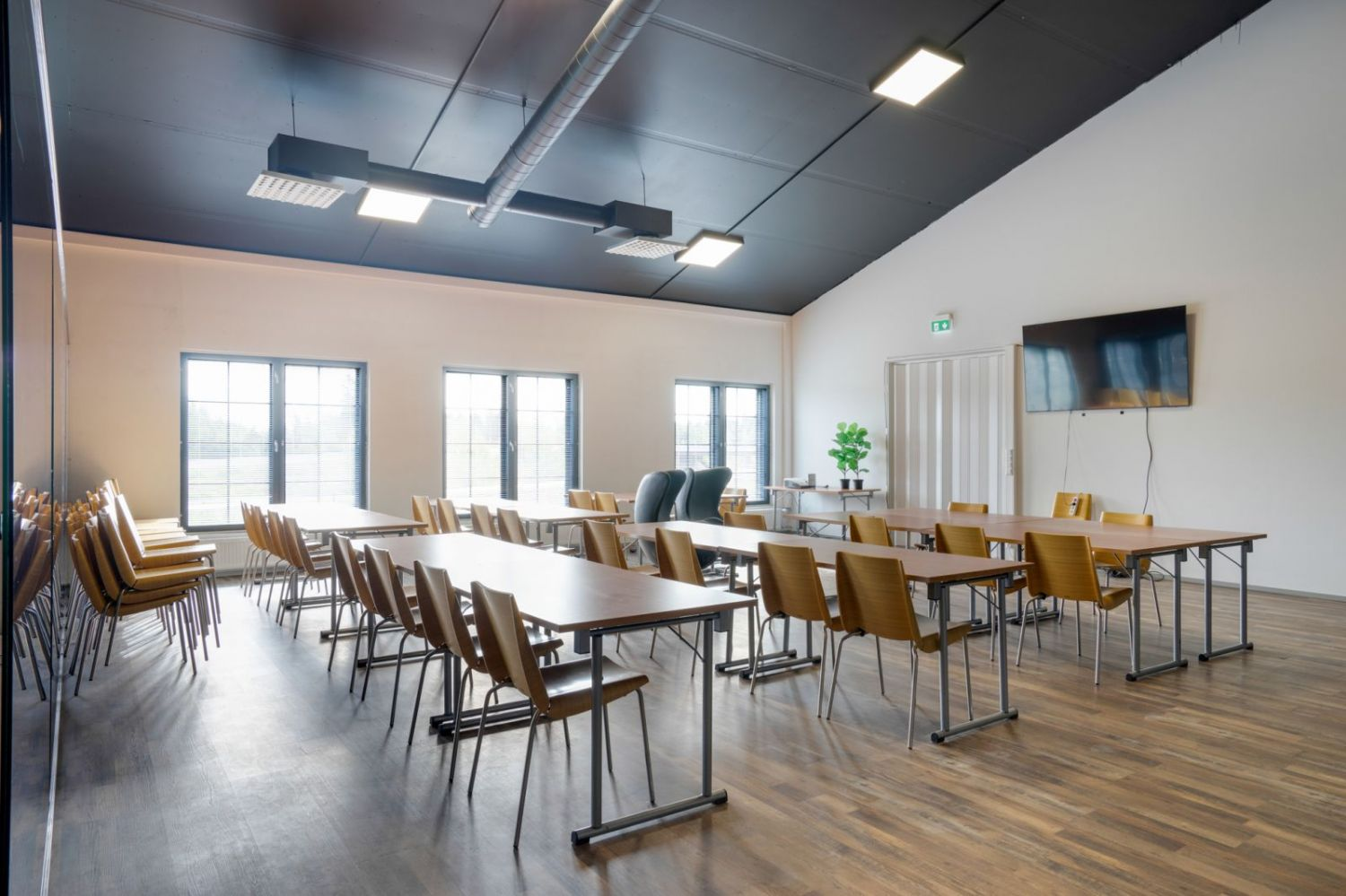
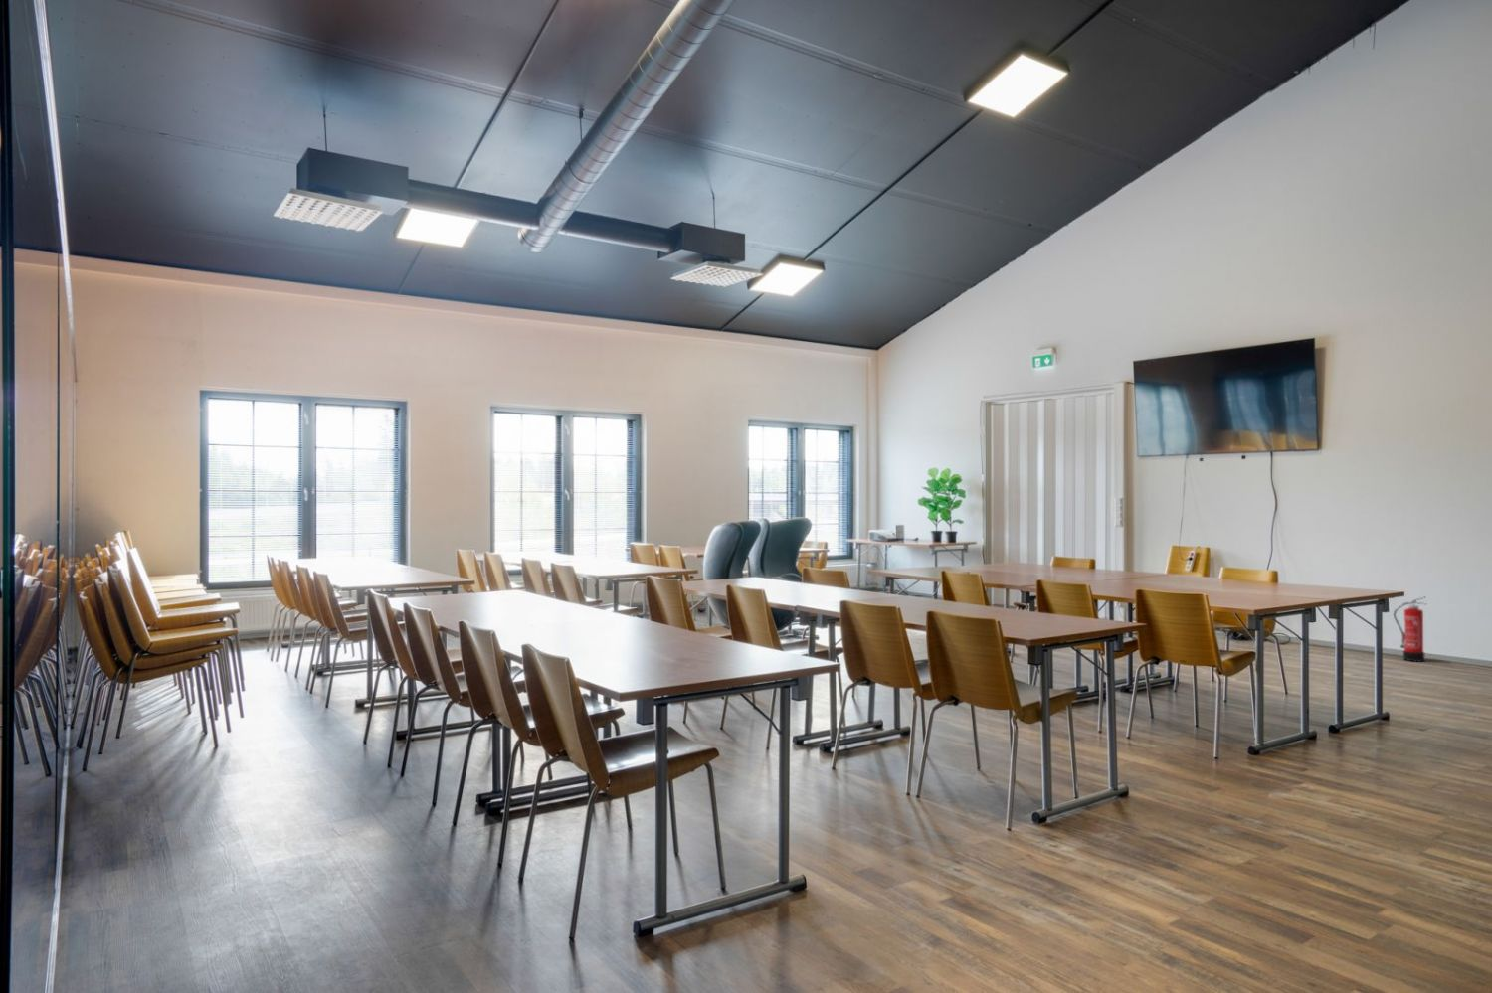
+ fire extinguisher [1392,595,1429,663]
